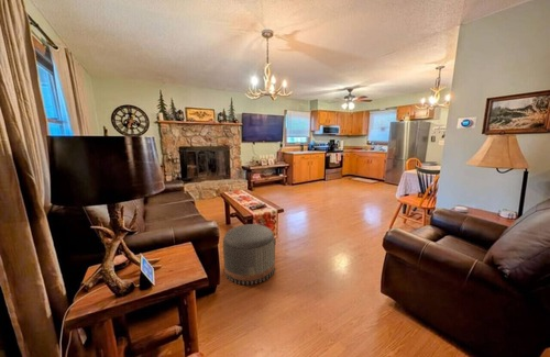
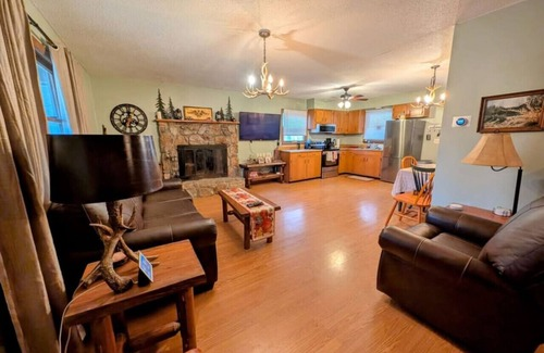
- pouf [222,223,276,286]
